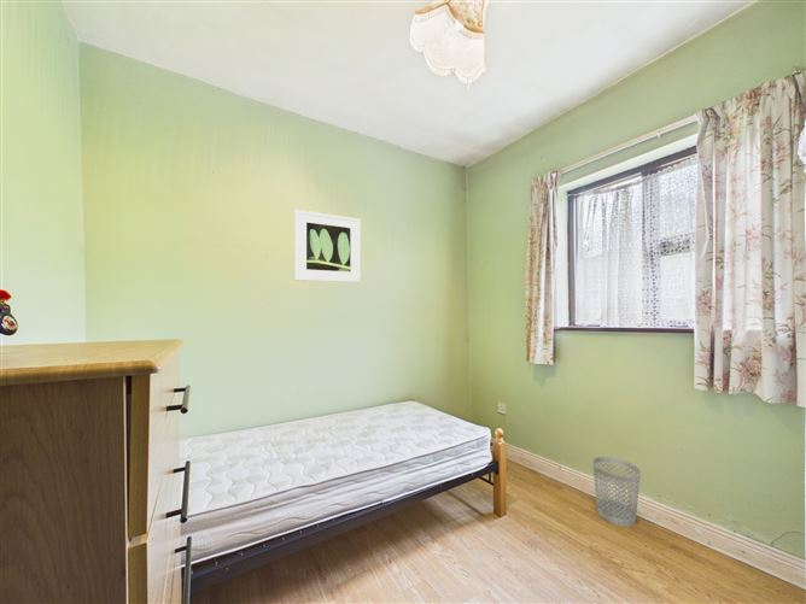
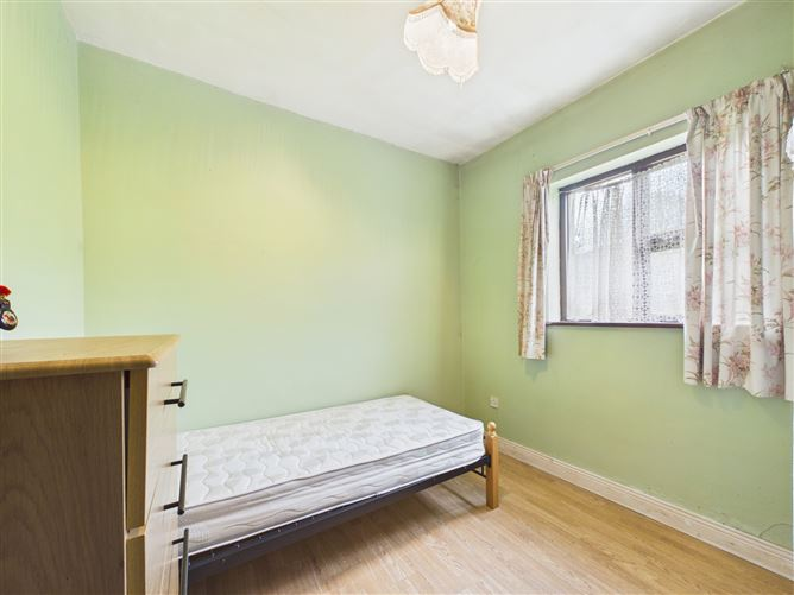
- wastebasket [591,456,642,527]
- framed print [293,209,361,283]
